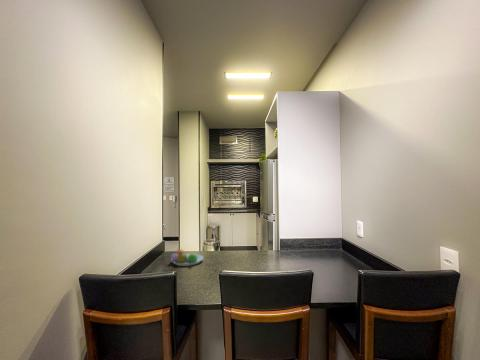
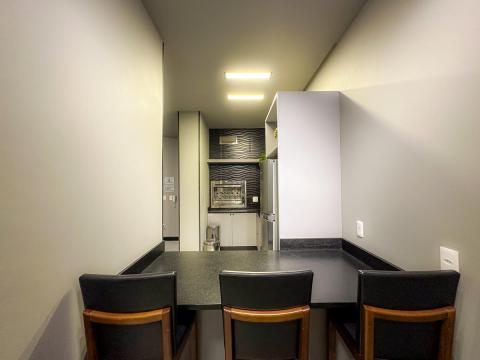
- fruit bowl [170,248,205,267]
